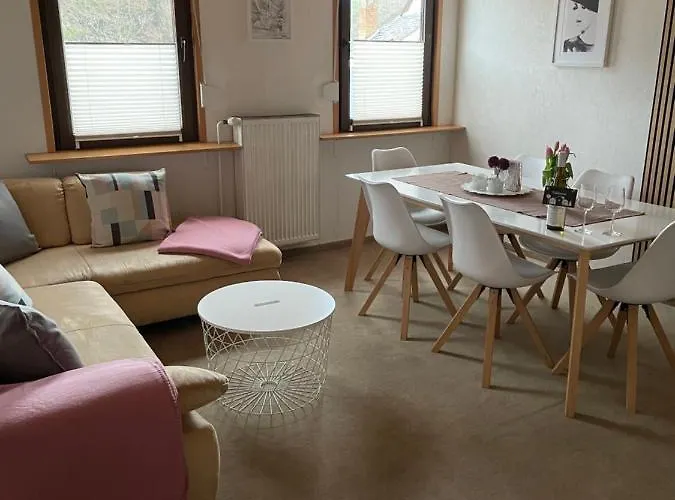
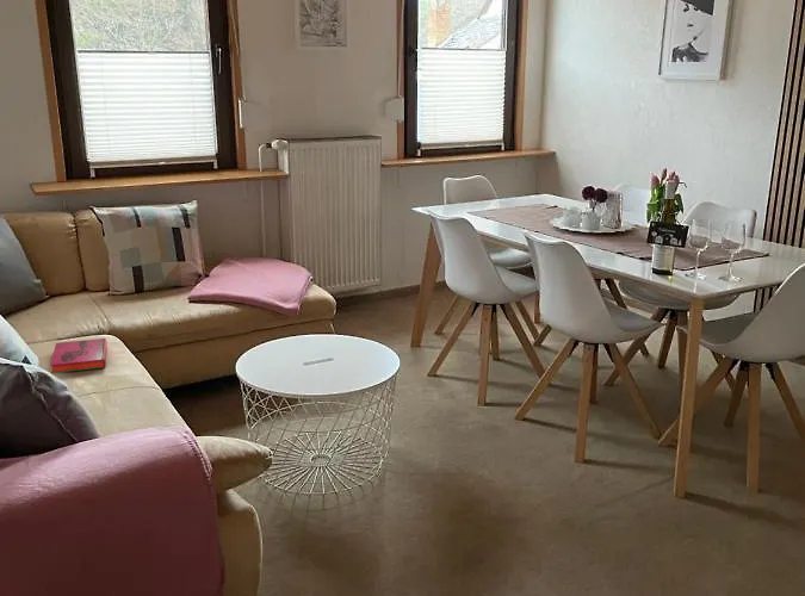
+ hardback book [49,337,109,374]
